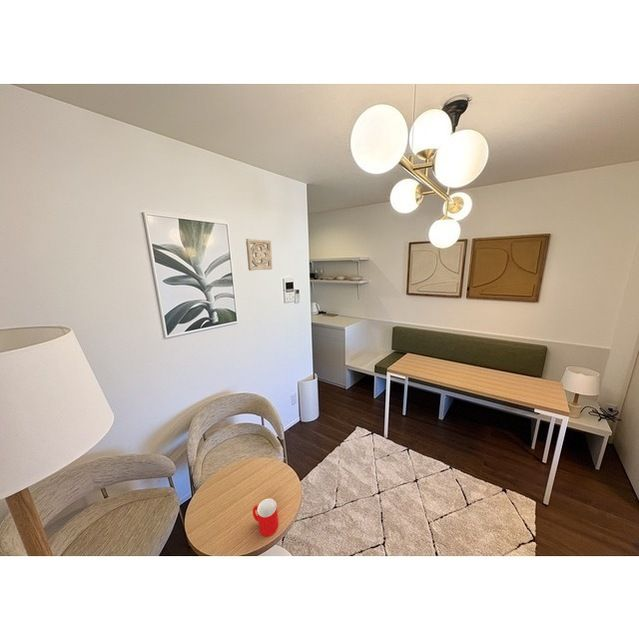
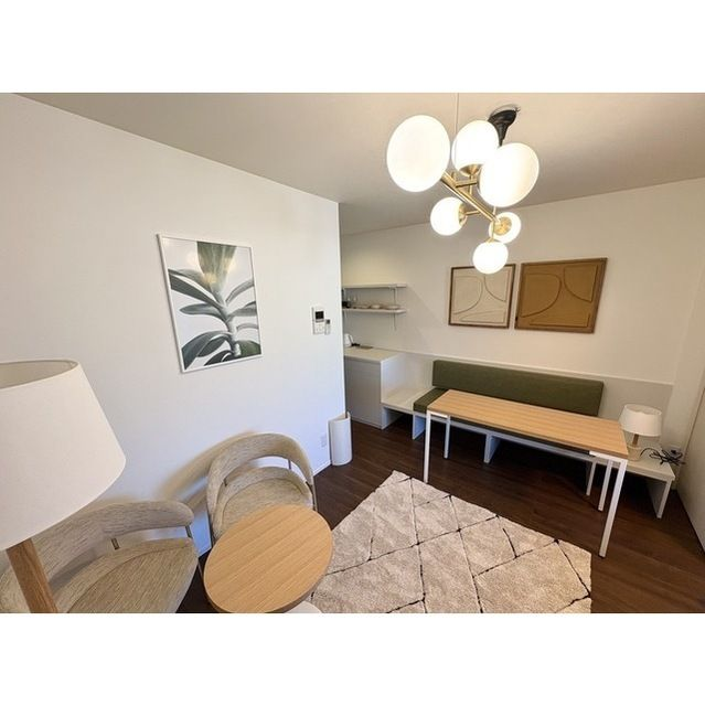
- wall ornament [245,238,273,271]
- cup [252,498,279,537]
